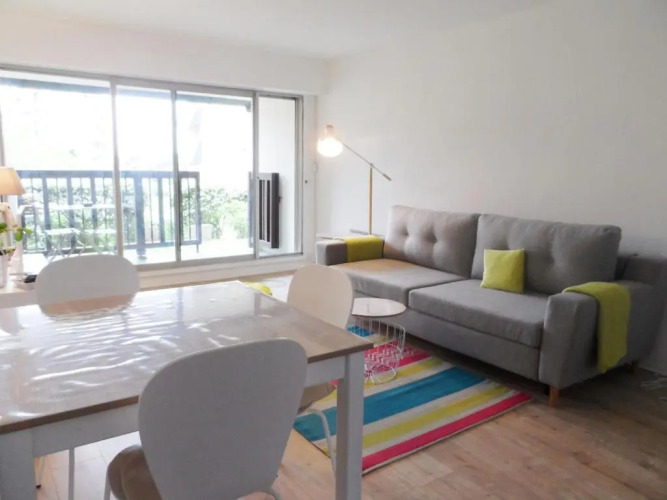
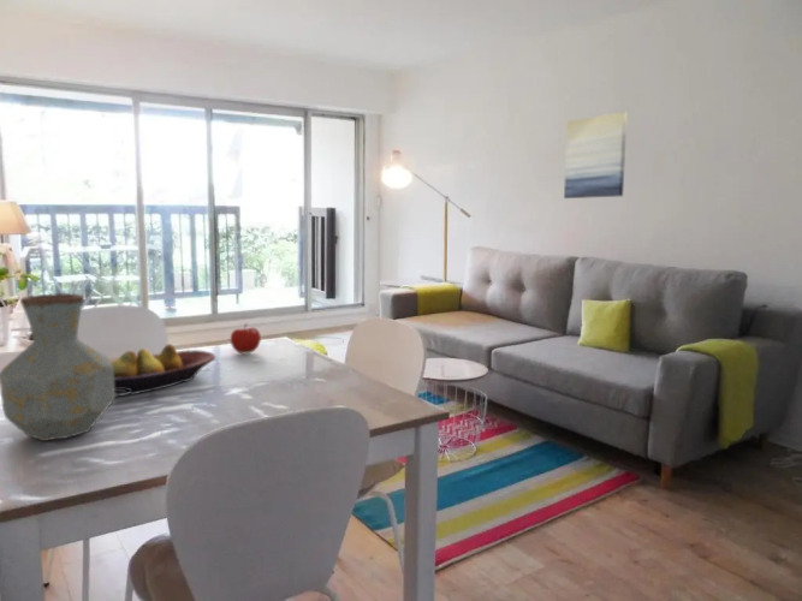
+ fruit [230,322,262,355]
+ vase [0,292,115,442]
+ fruit bowl [109,343,216,398]
+ wall art [563,111,628,200]
